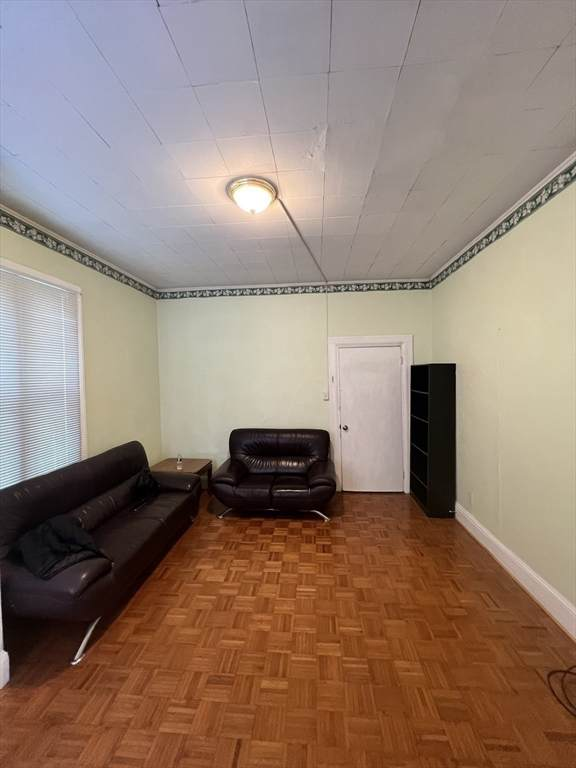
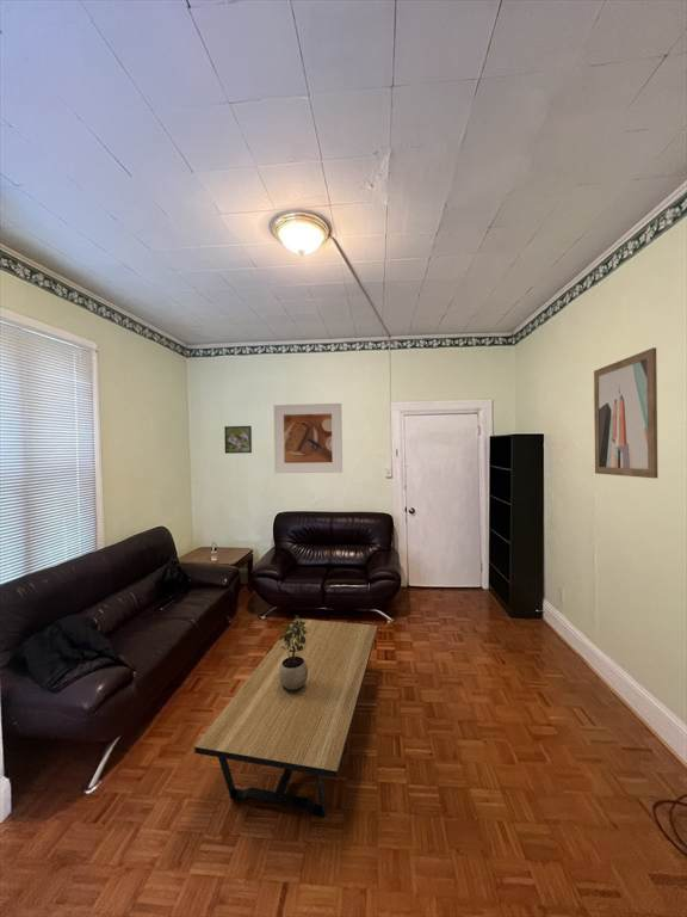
+ coffee table [193,617,379,819]
+ wall art [593,346,658,479]
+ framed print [223,425,253,455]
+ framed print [273,402,344,474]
+ potted plant [278,615,308,693]
